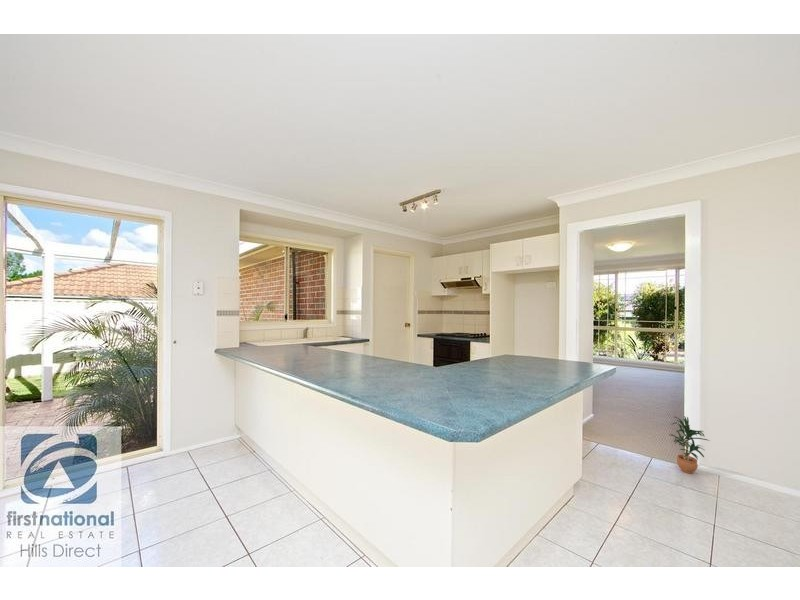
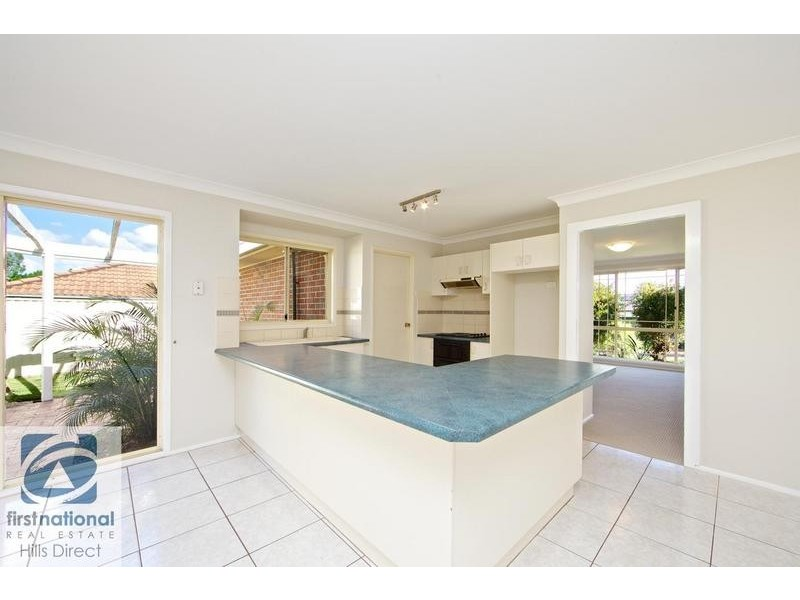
- potted plant [668,415,710,474]
